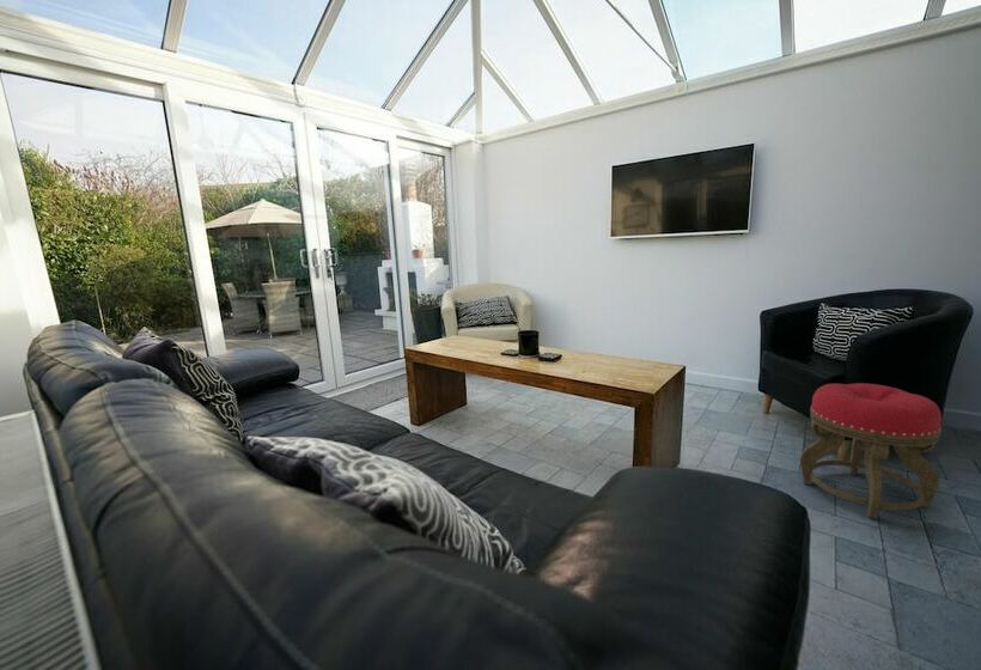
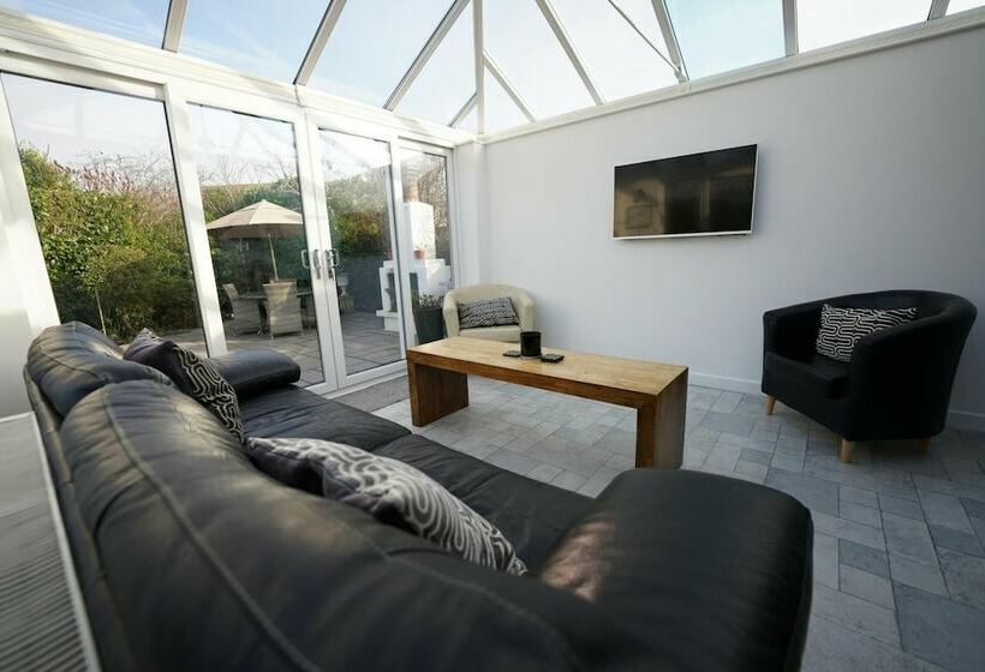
- stool [799,382,943,520]
